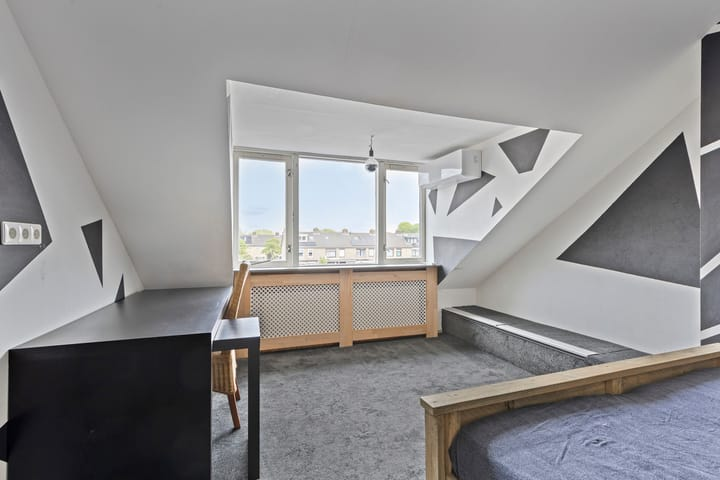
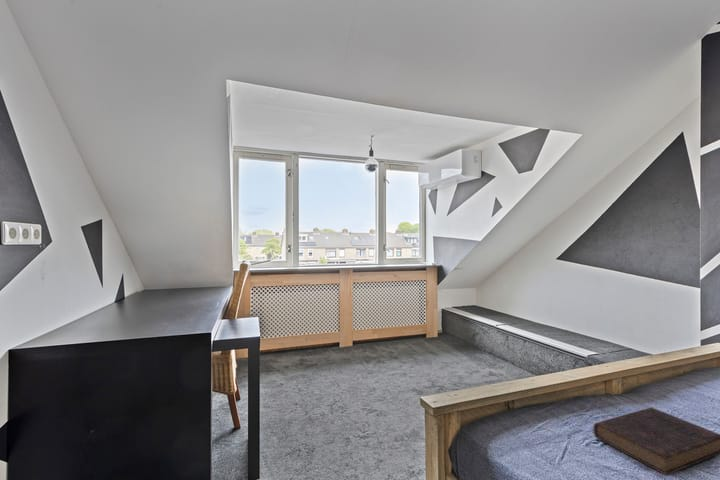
+ book [592,406,720,476]
